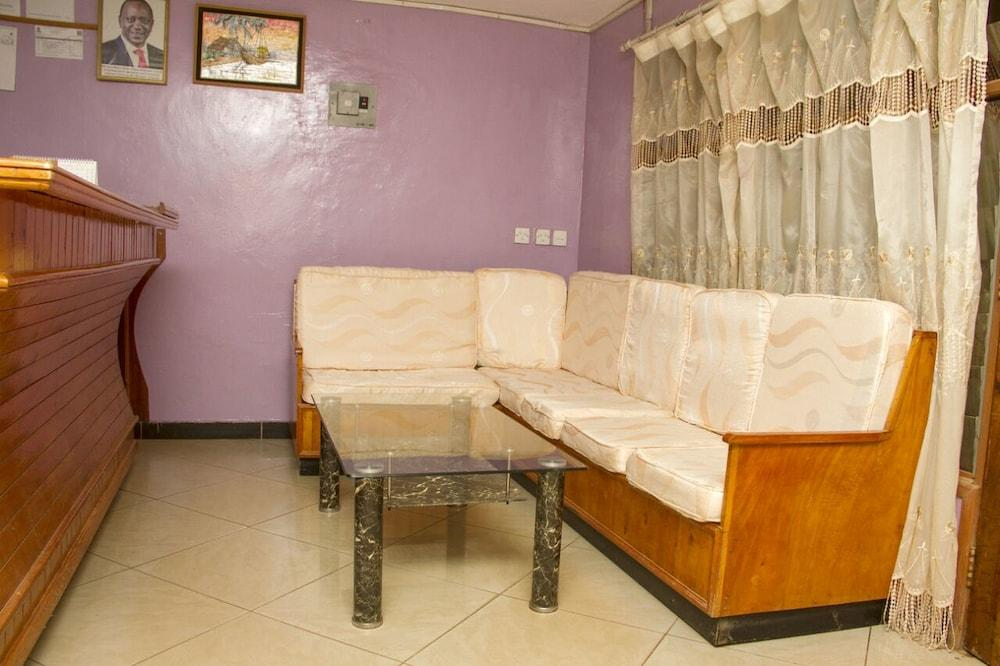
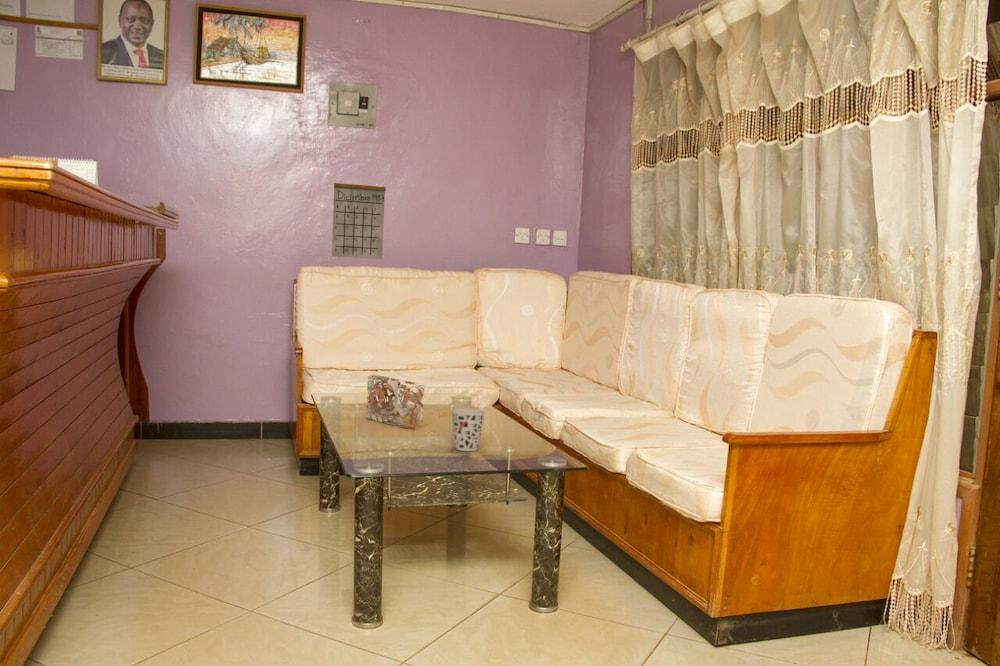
+ calendar [331,167,387,260]
+ book [365,374,425,431]
+ cup [451,407,486,452]
